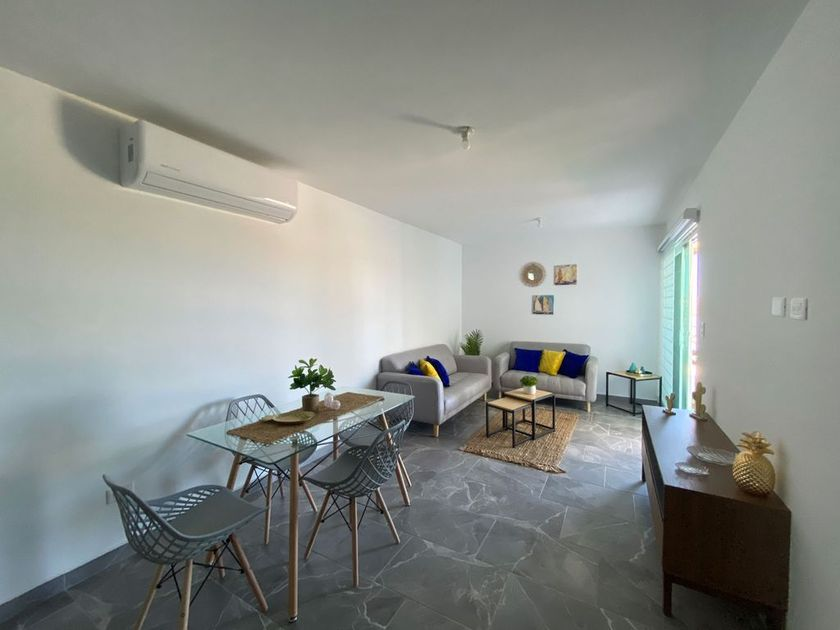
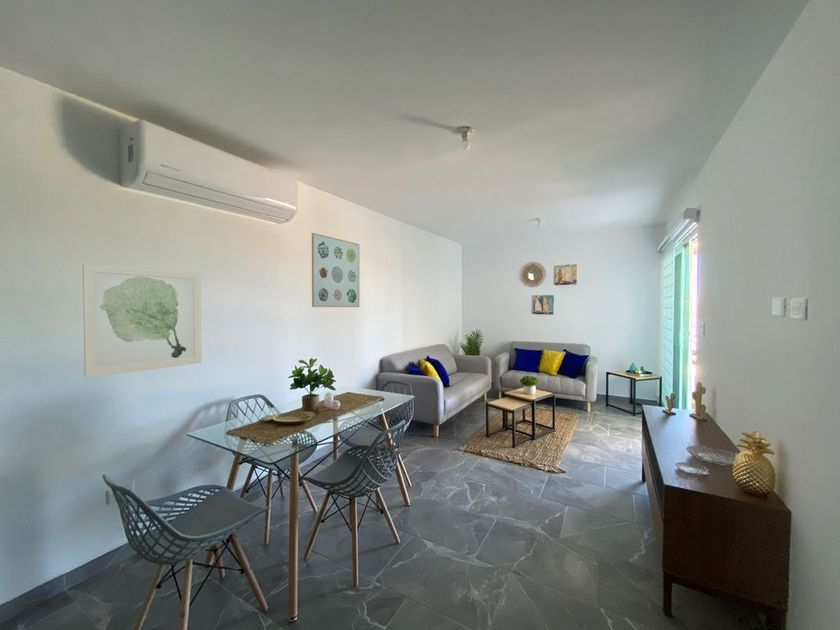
+ wall art [311,232,360,308]
+ wall art [82,262,202,379]
